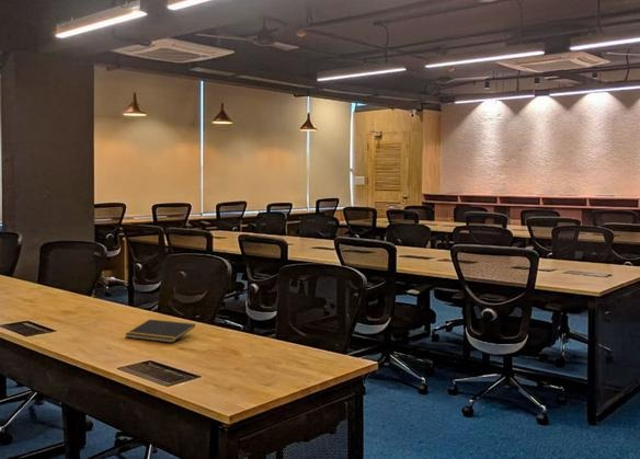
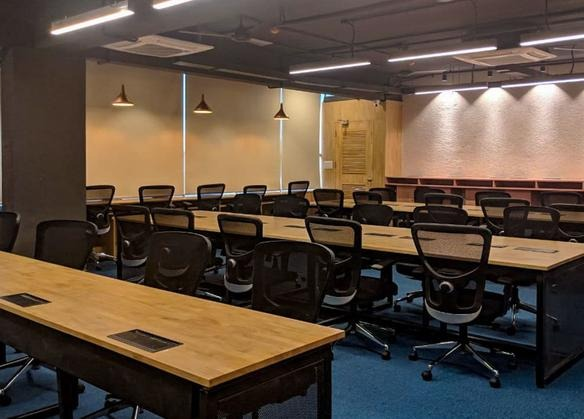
- notepad [125,319,196,344]
